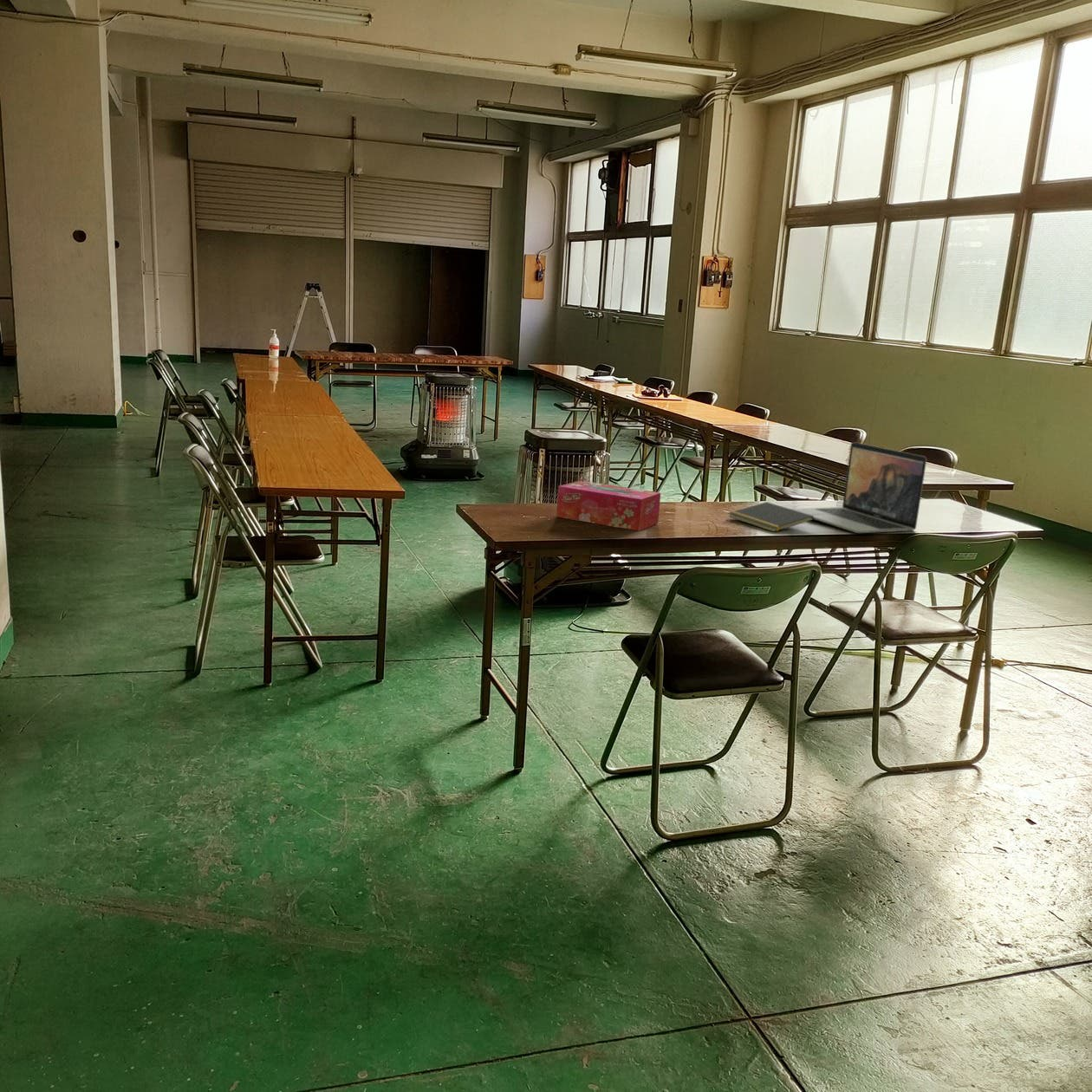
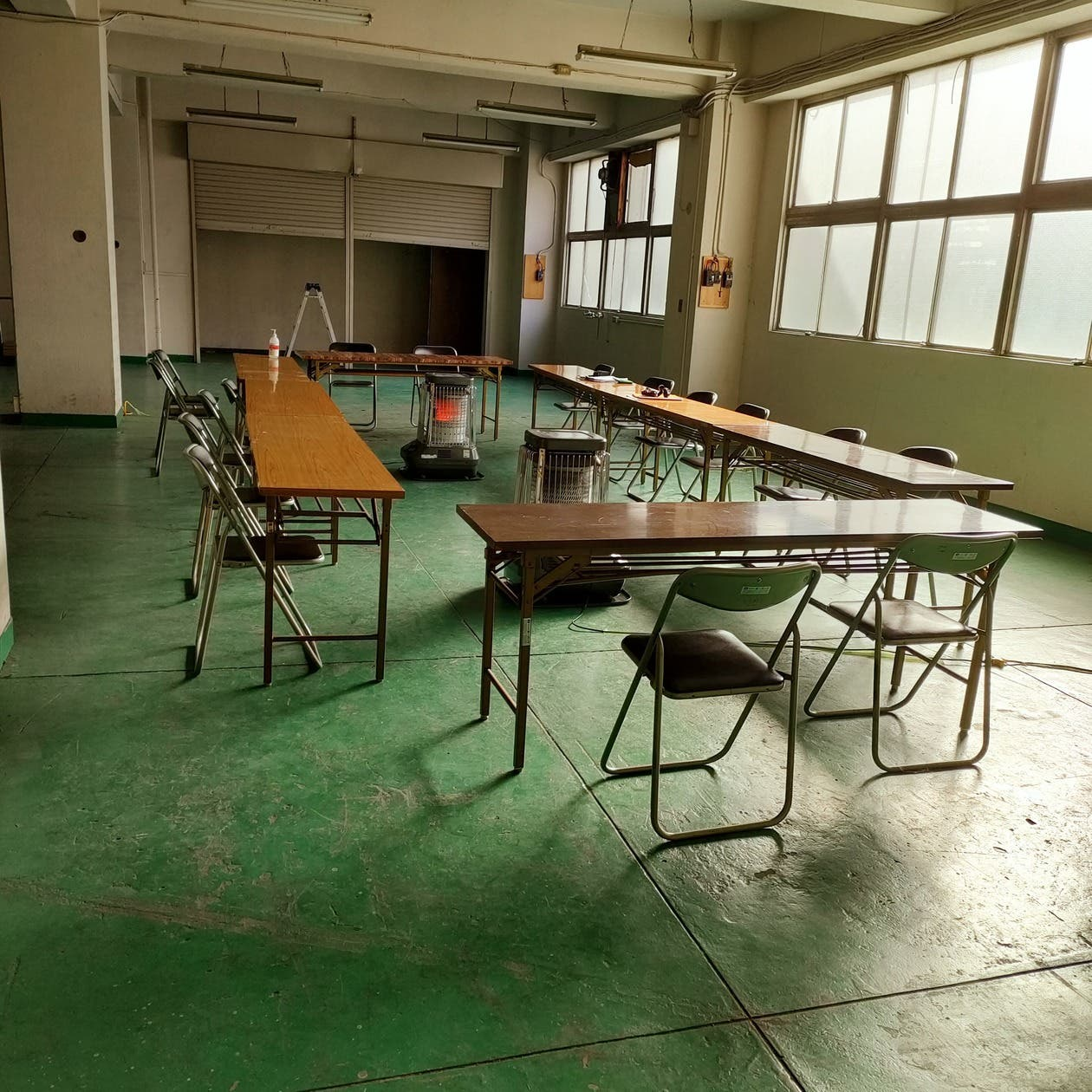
- notepad [728,501,815,533]
- tissue box [556,480,661,532]
- laptop [790,441,927,534]
